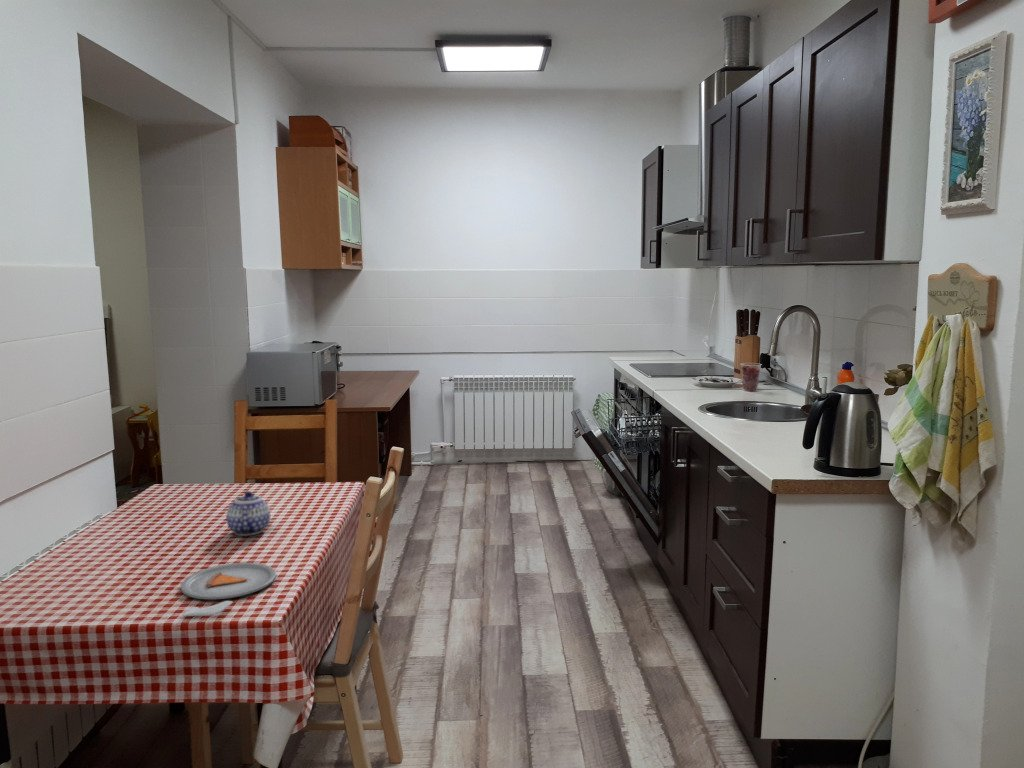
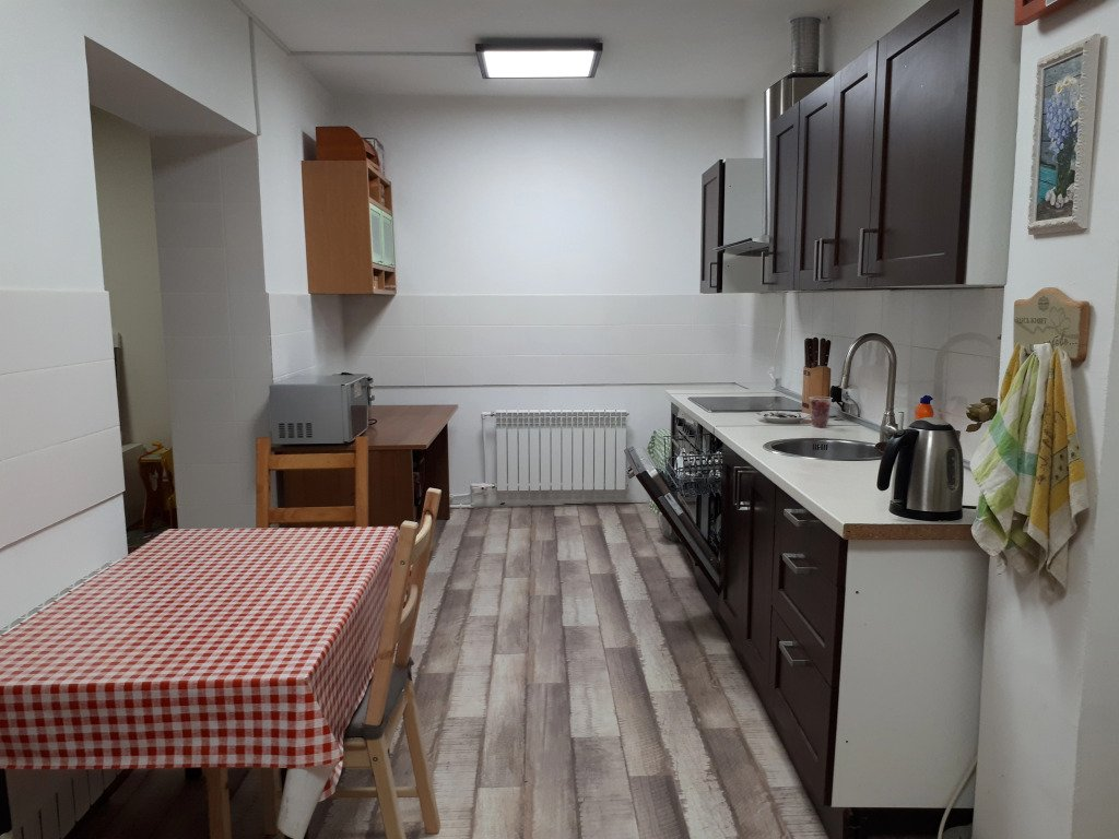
- dinner plate [180,562,277,617]
- teapot [225,490,271,537]
